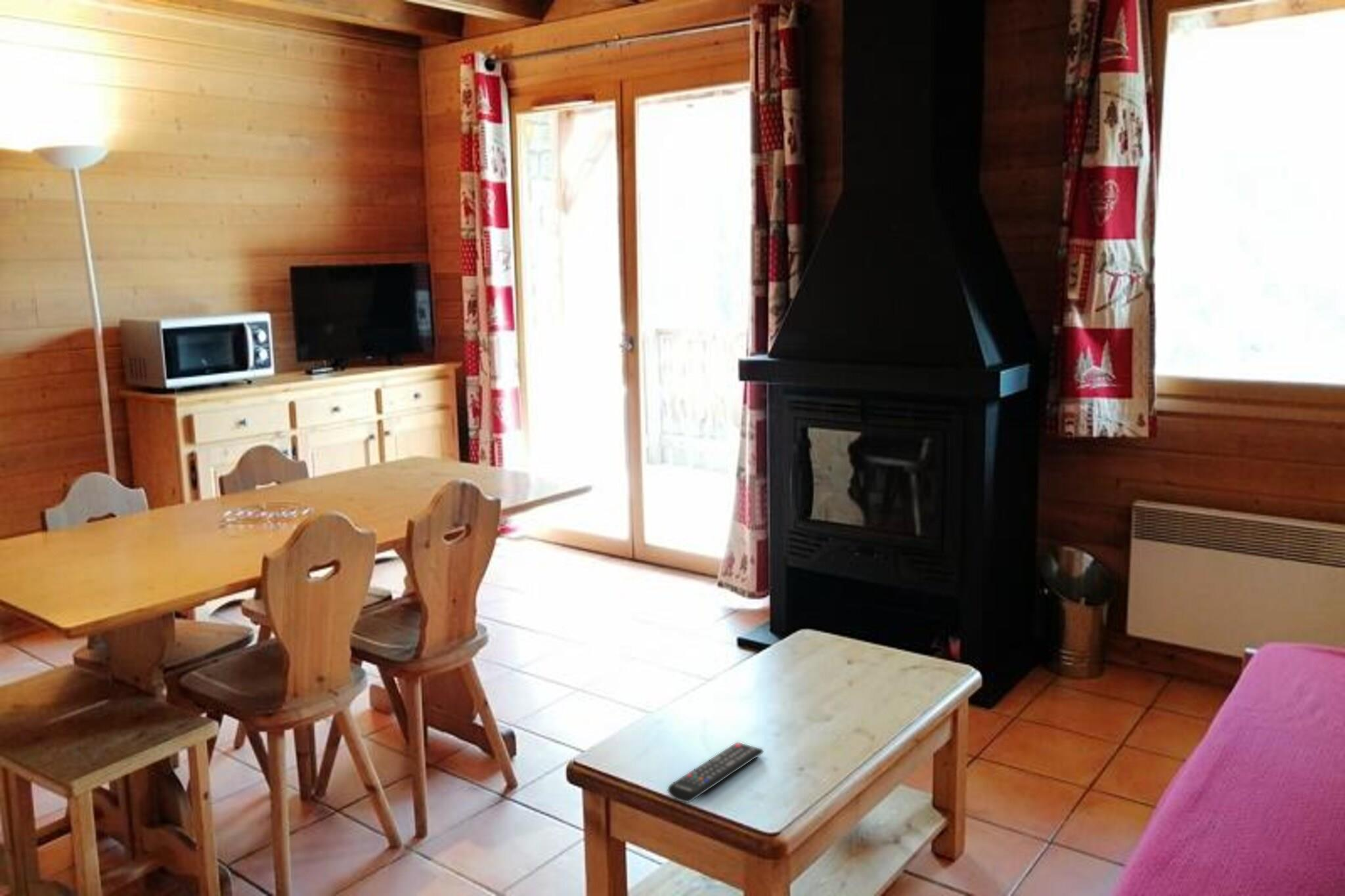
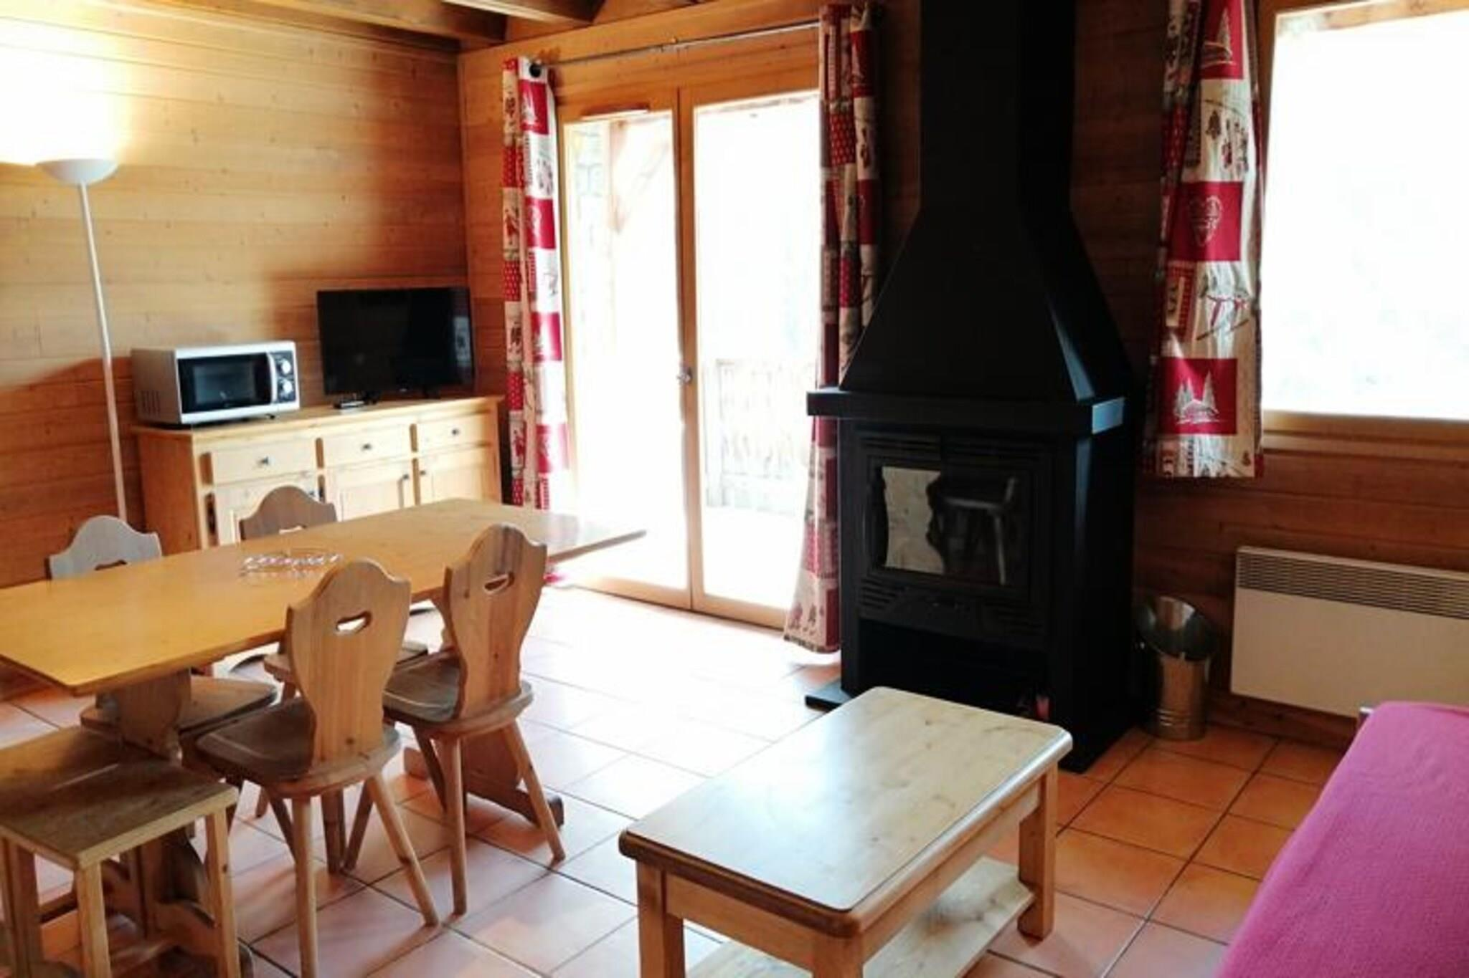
- remote control [667,742,764,803]
